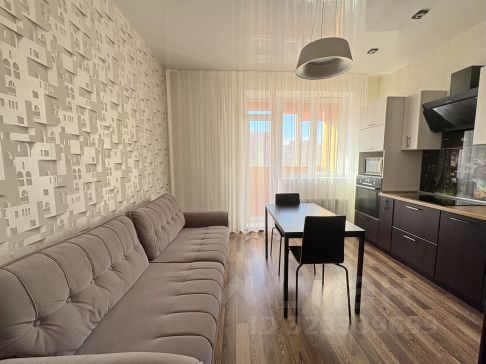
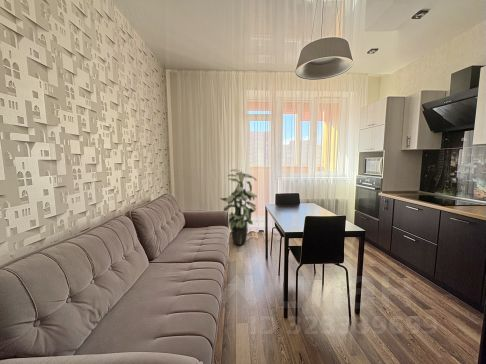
+ indoor plant [219,168,258,246]
